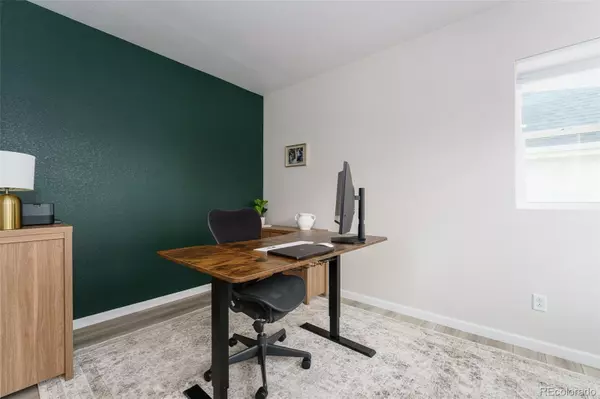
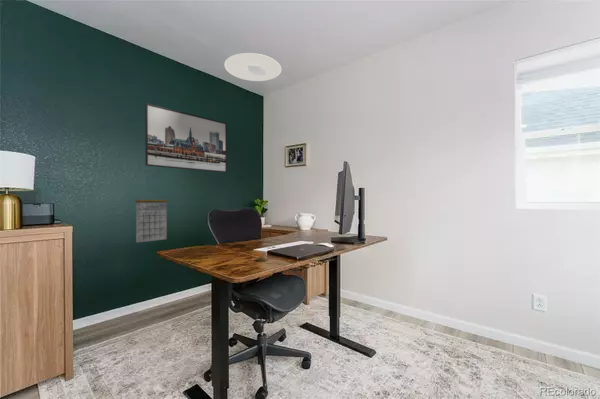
+ calendar [135,190,168,243]
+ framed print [144,102,228,174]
+ ceiling light [223,52,283,82]
